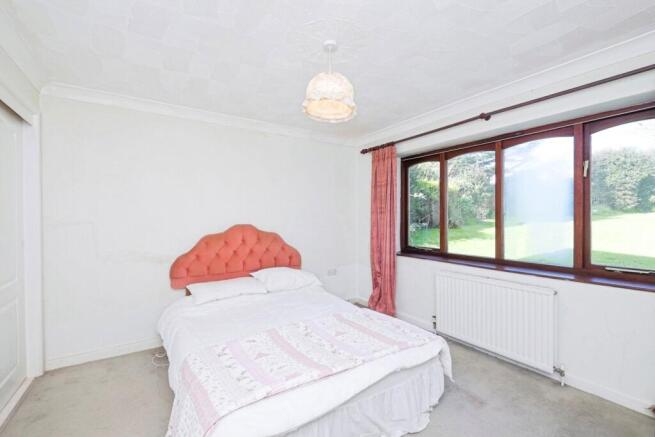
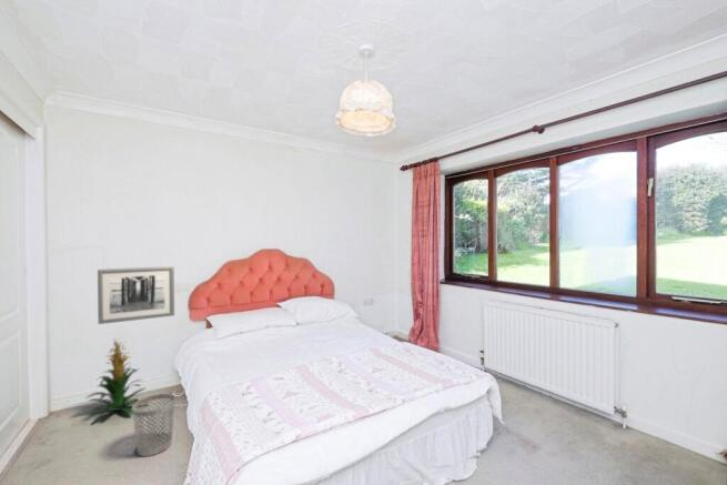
+ wall art [97,265,175,325]
+ indoor plant [83,335,150,423]
+ wastebasket [131,393,176,457]
